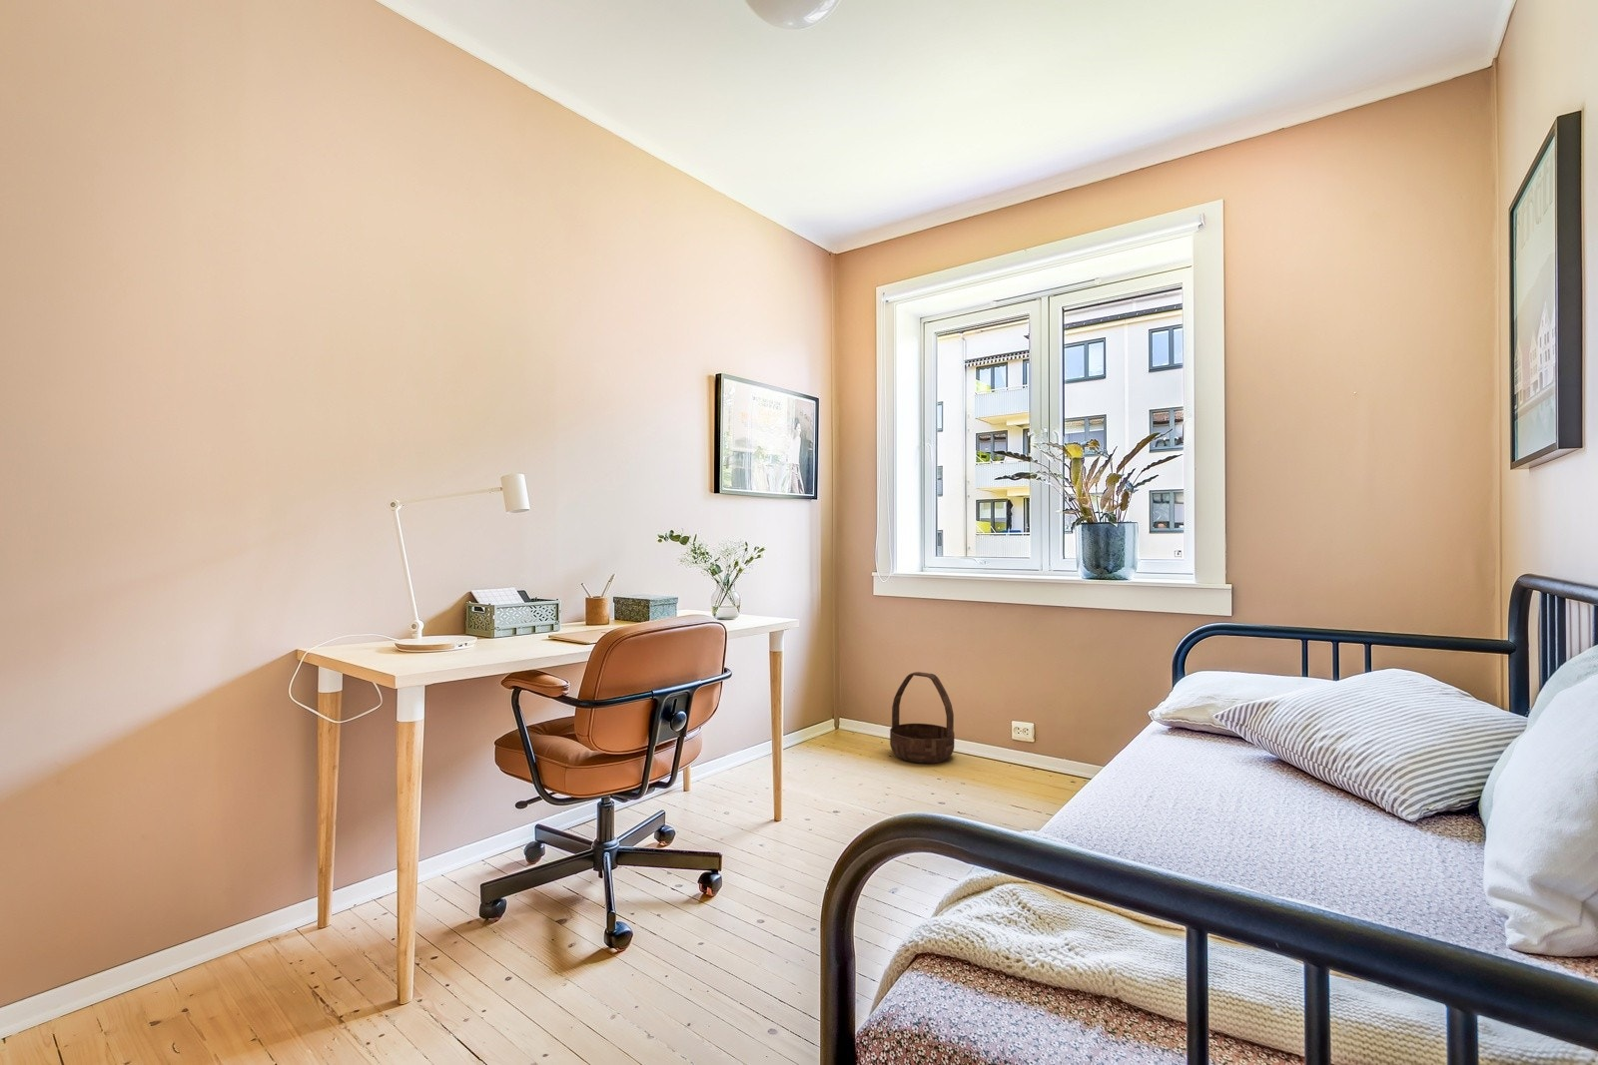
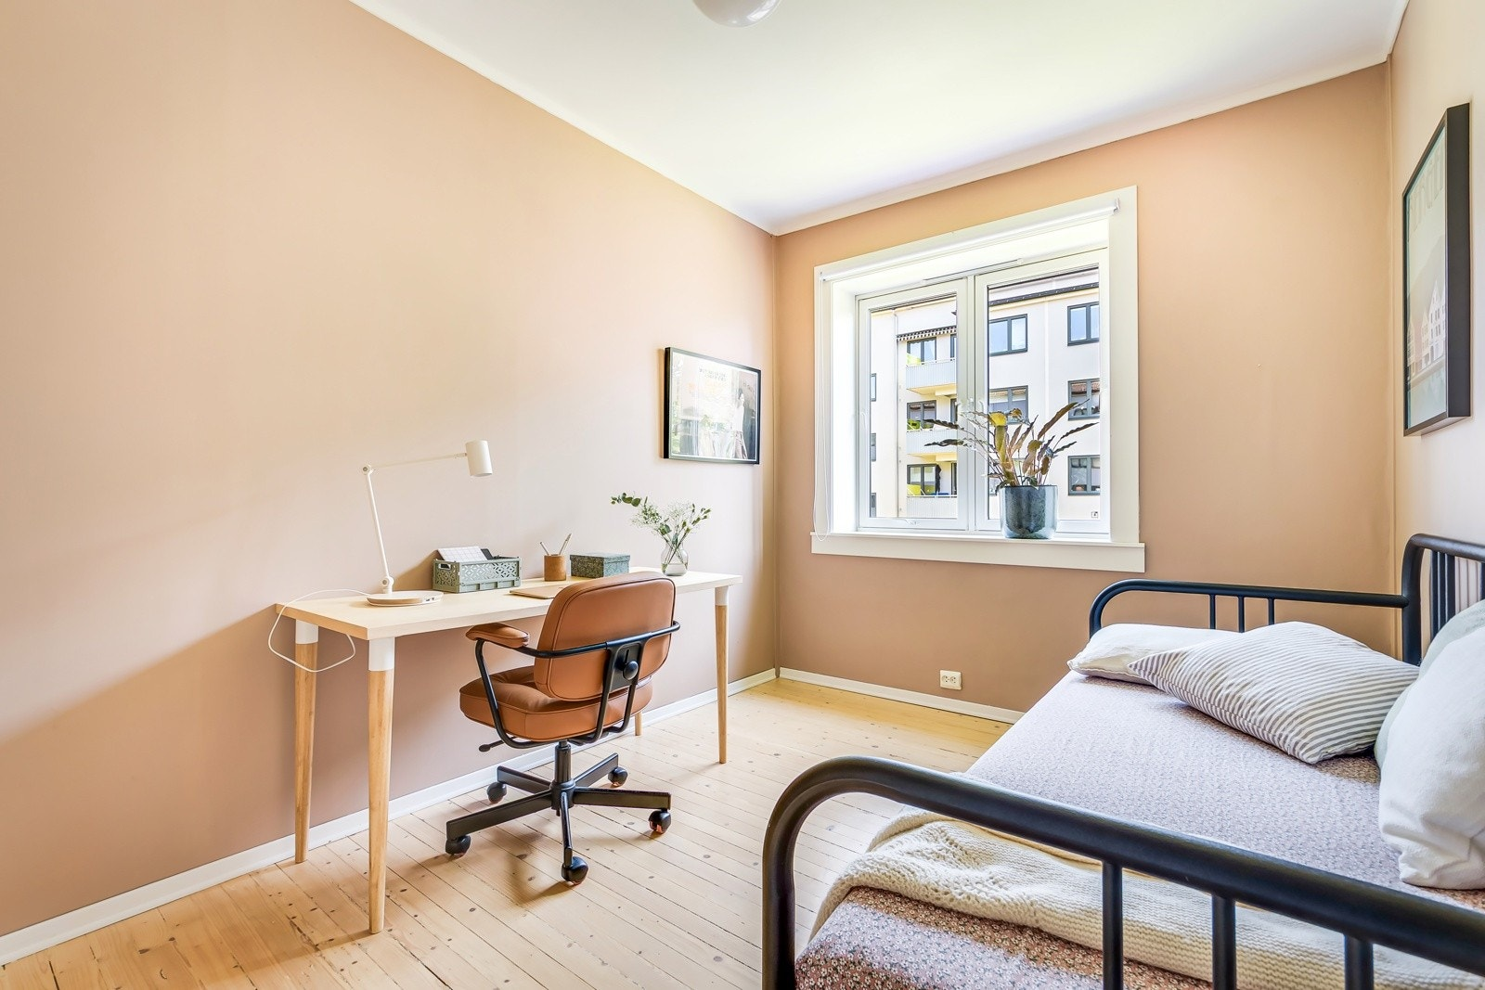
- basket [889,670,956,764]
